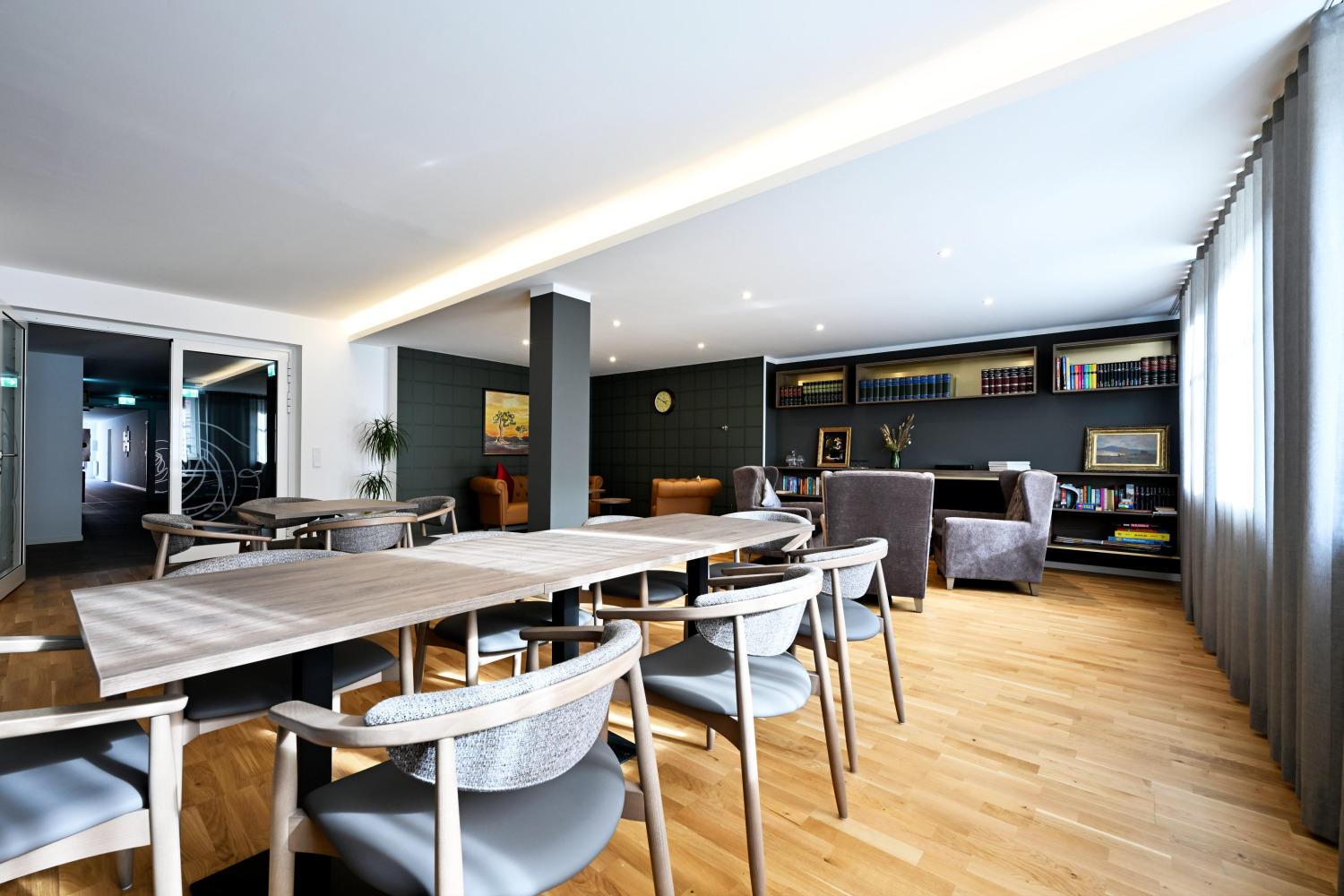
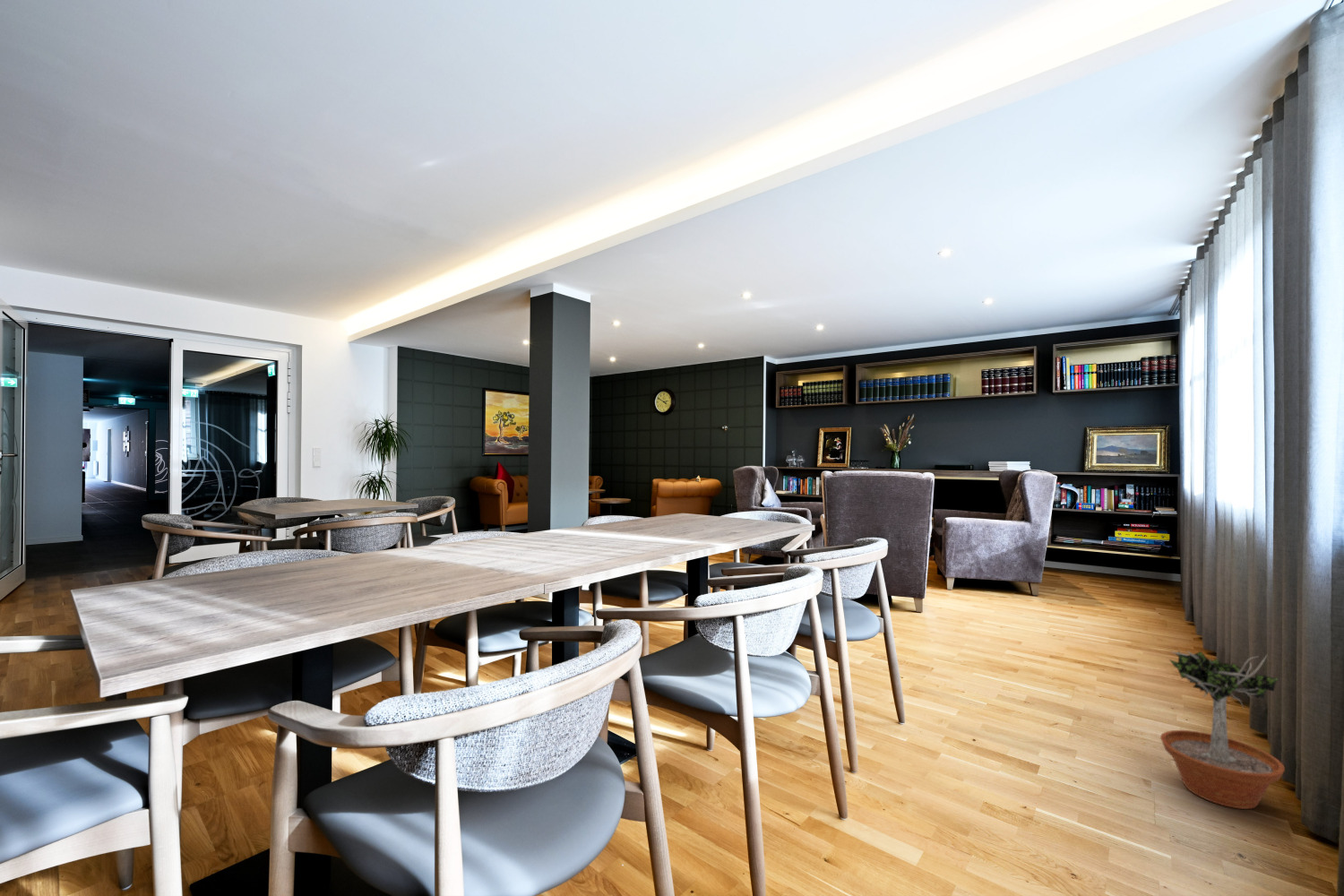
+ potted tree [1159,650,1286,810]
